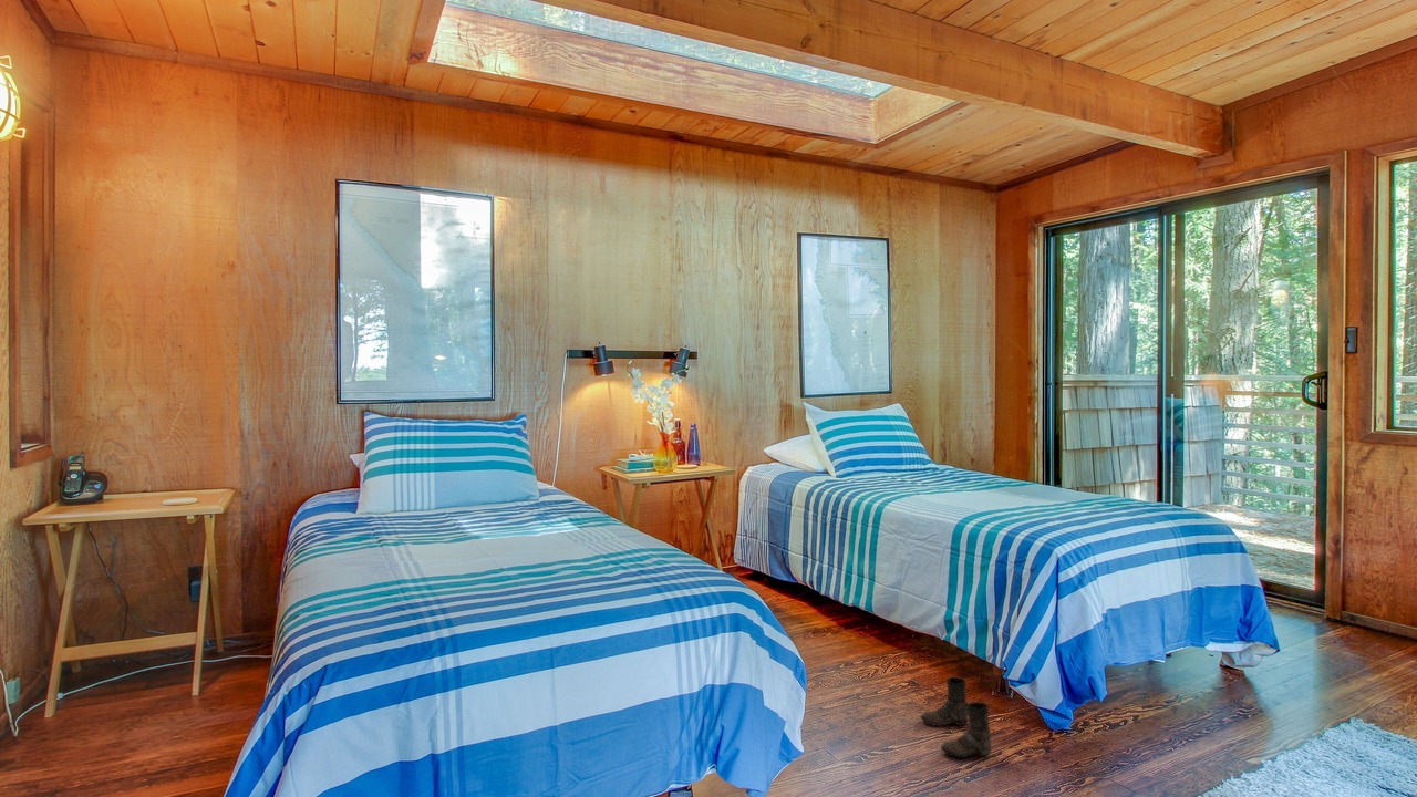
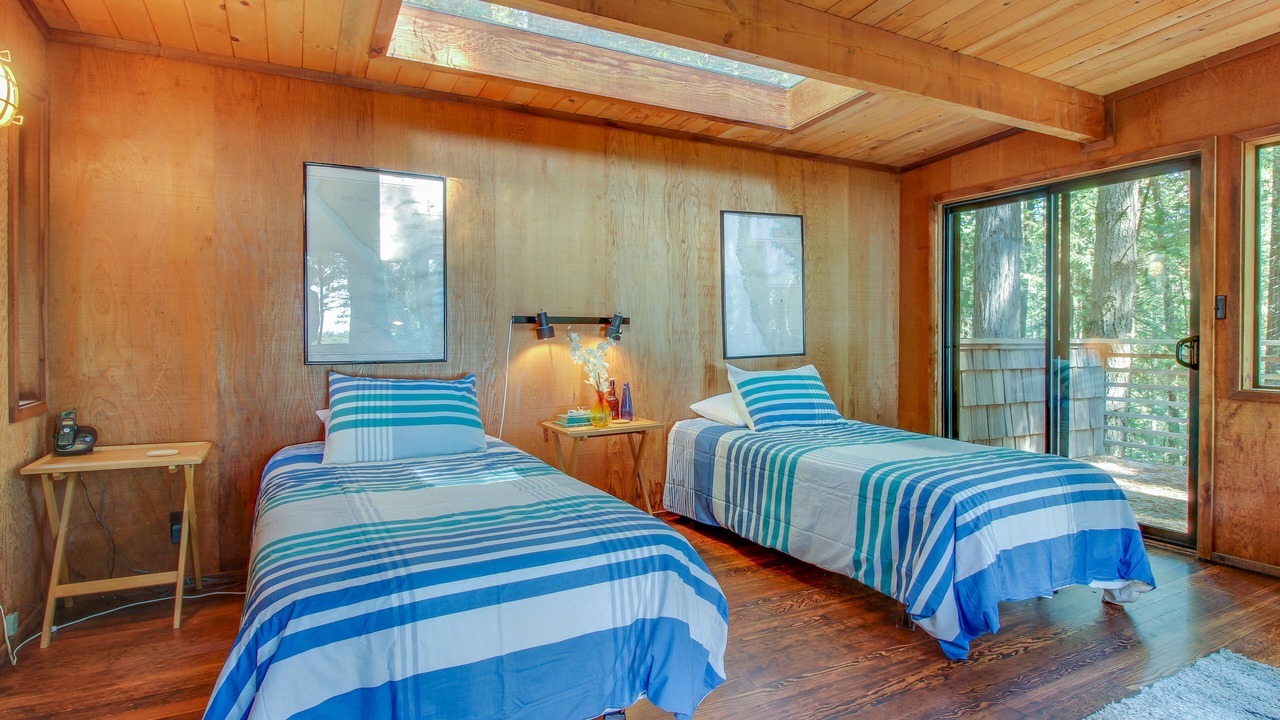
- boots [920,675,993,758]
